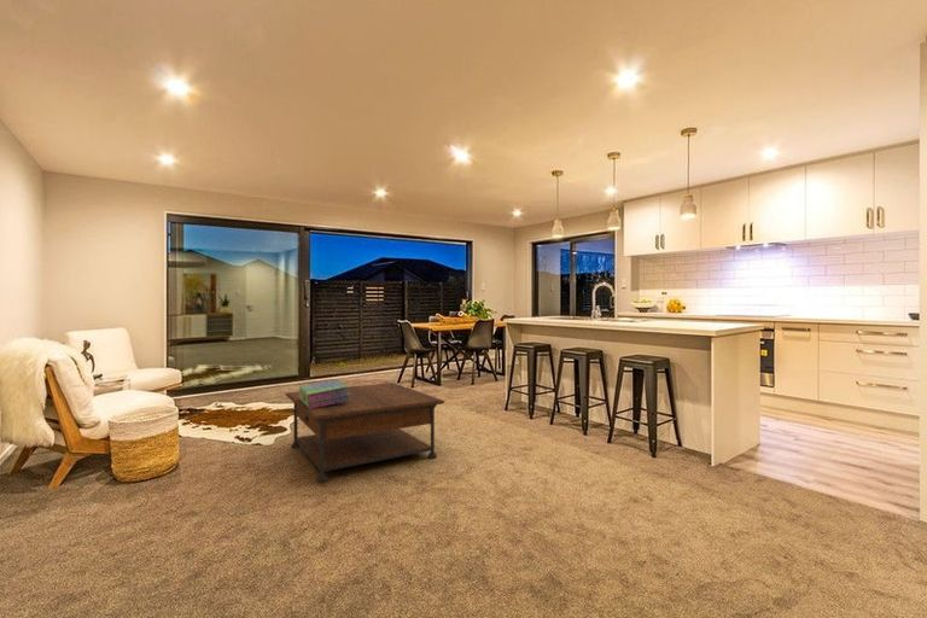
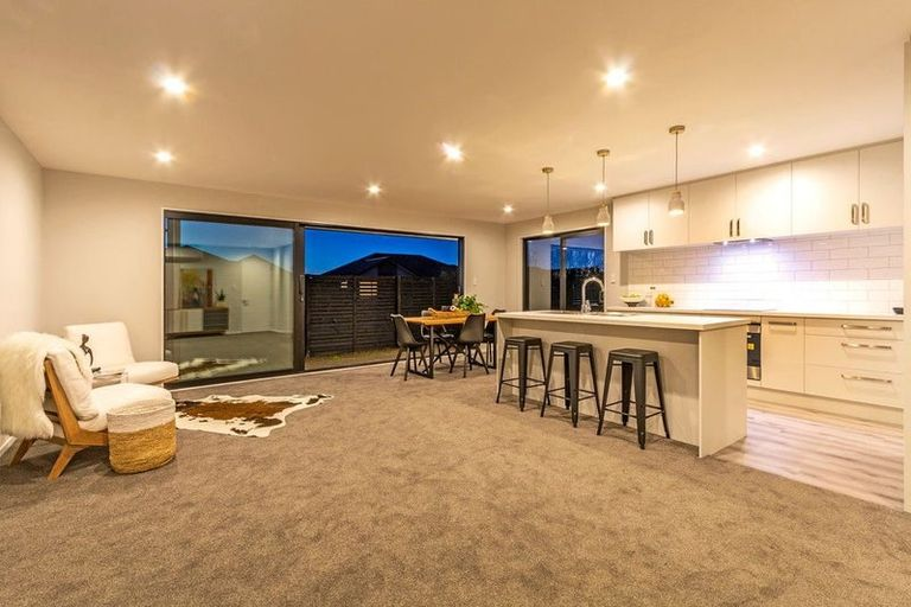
- coffee table [284,381,445,483]
- stack of books [298,379,351,409]
